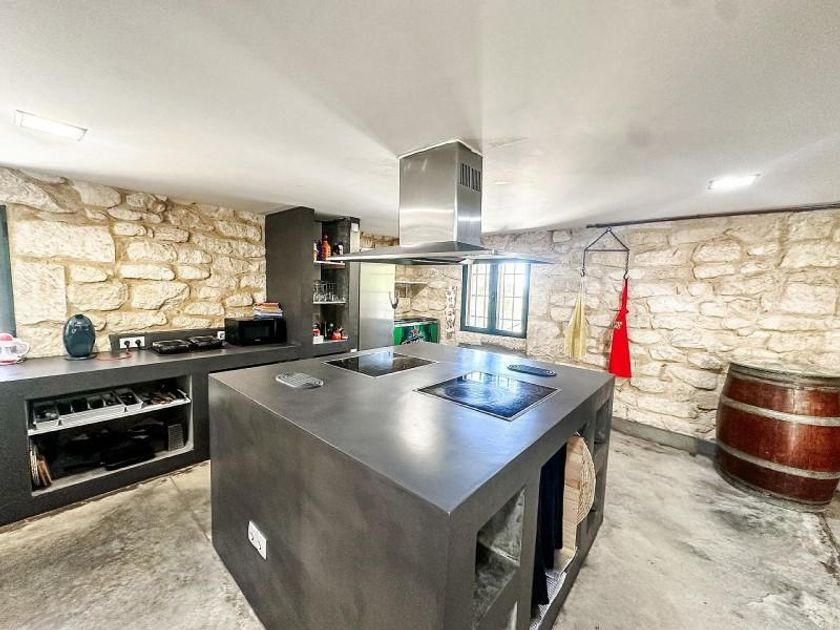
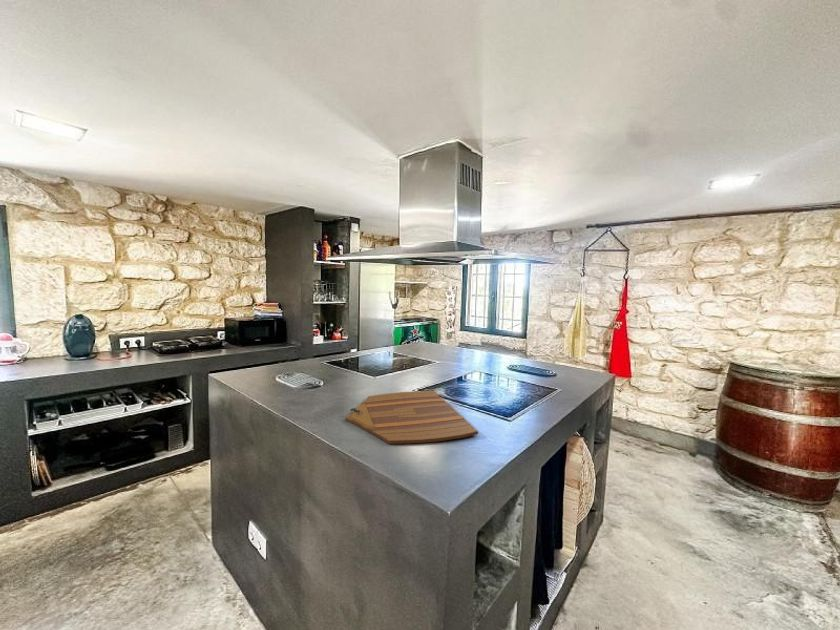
+ cutting board [345,390,479,445]
